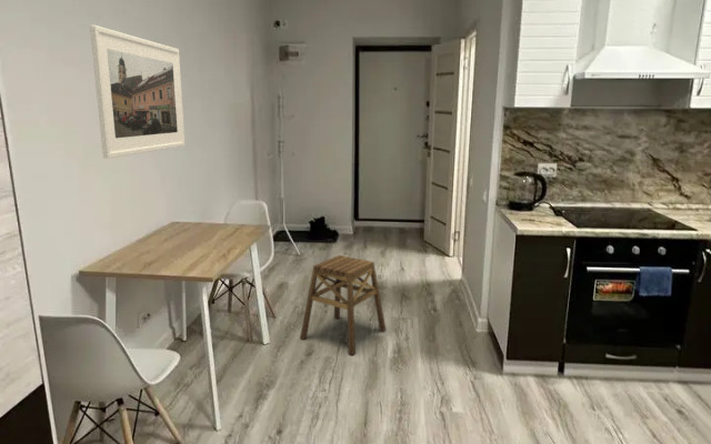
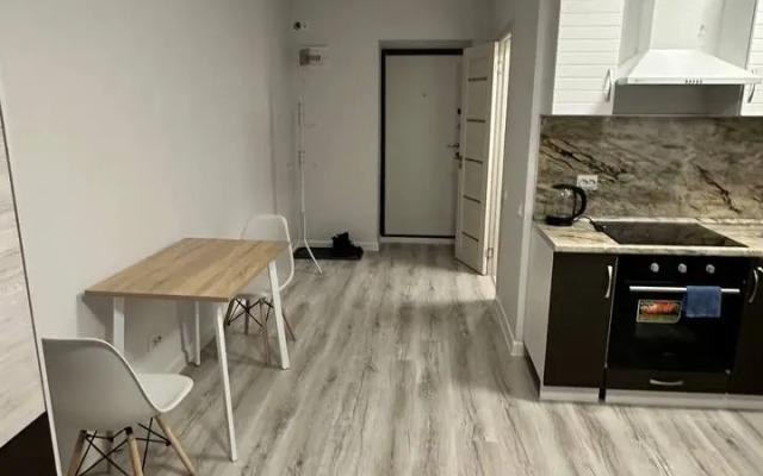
- stool [299,254,388,356]
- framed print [89,24,187,160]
